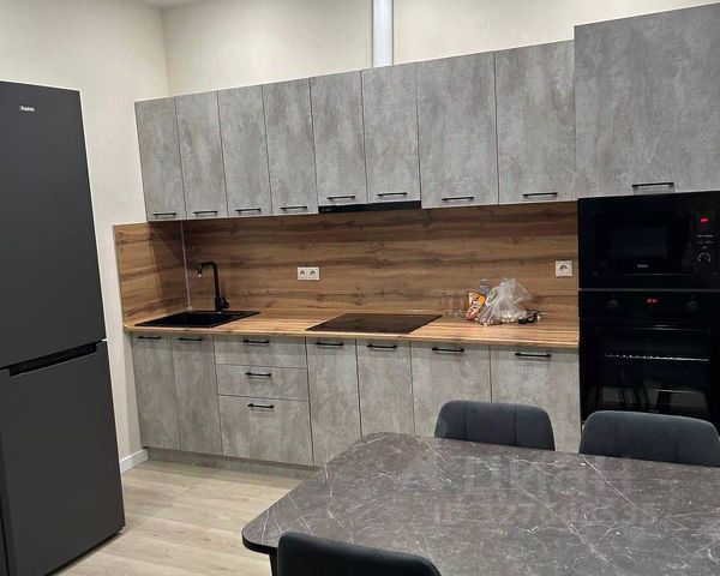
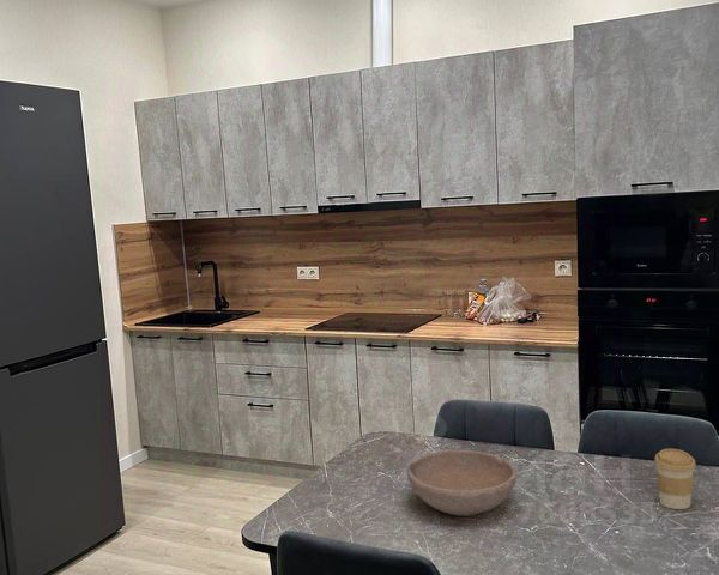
+ coffee cup [653,448,697,510]
+ bowl [406,449,519,518]
